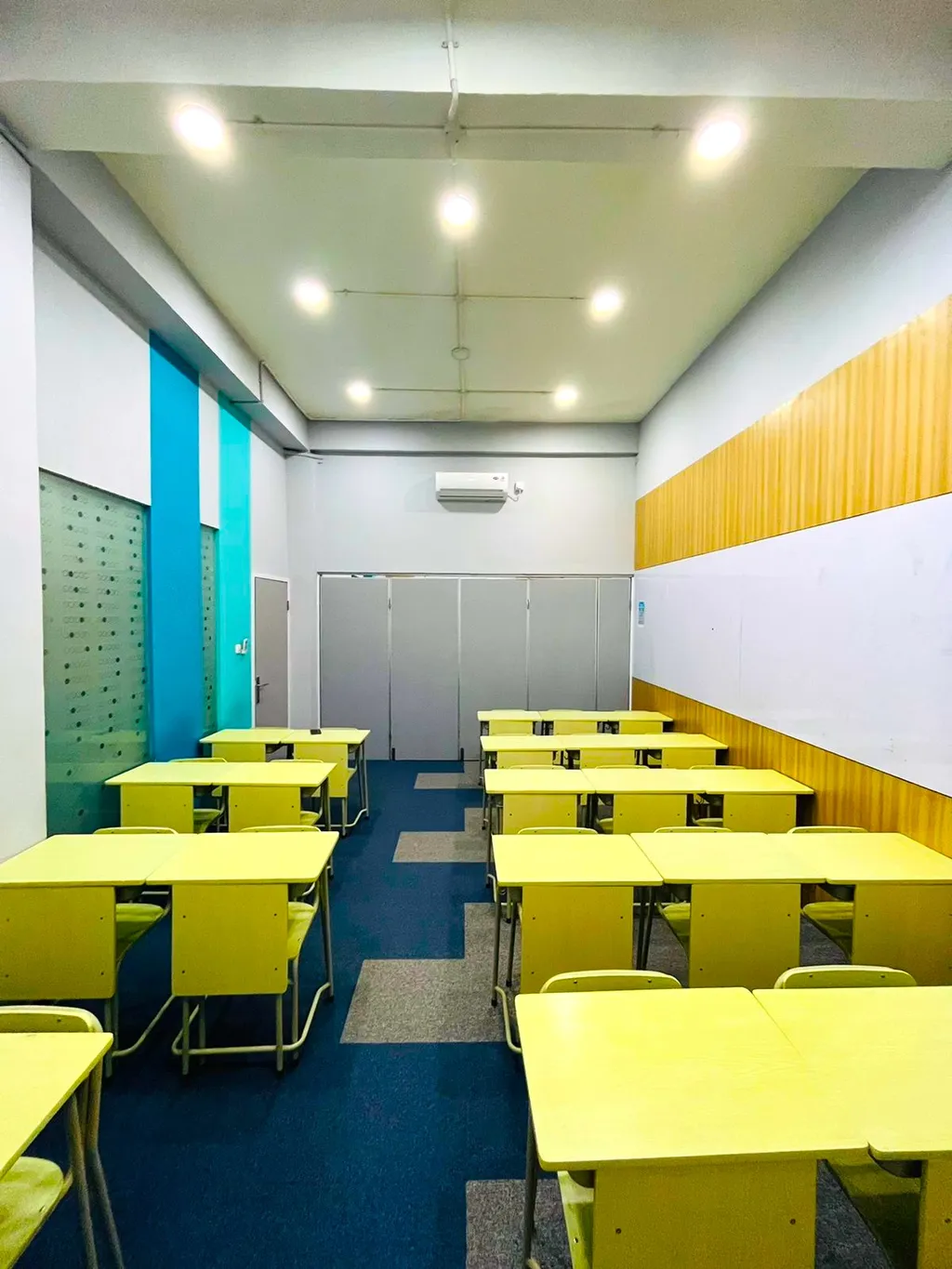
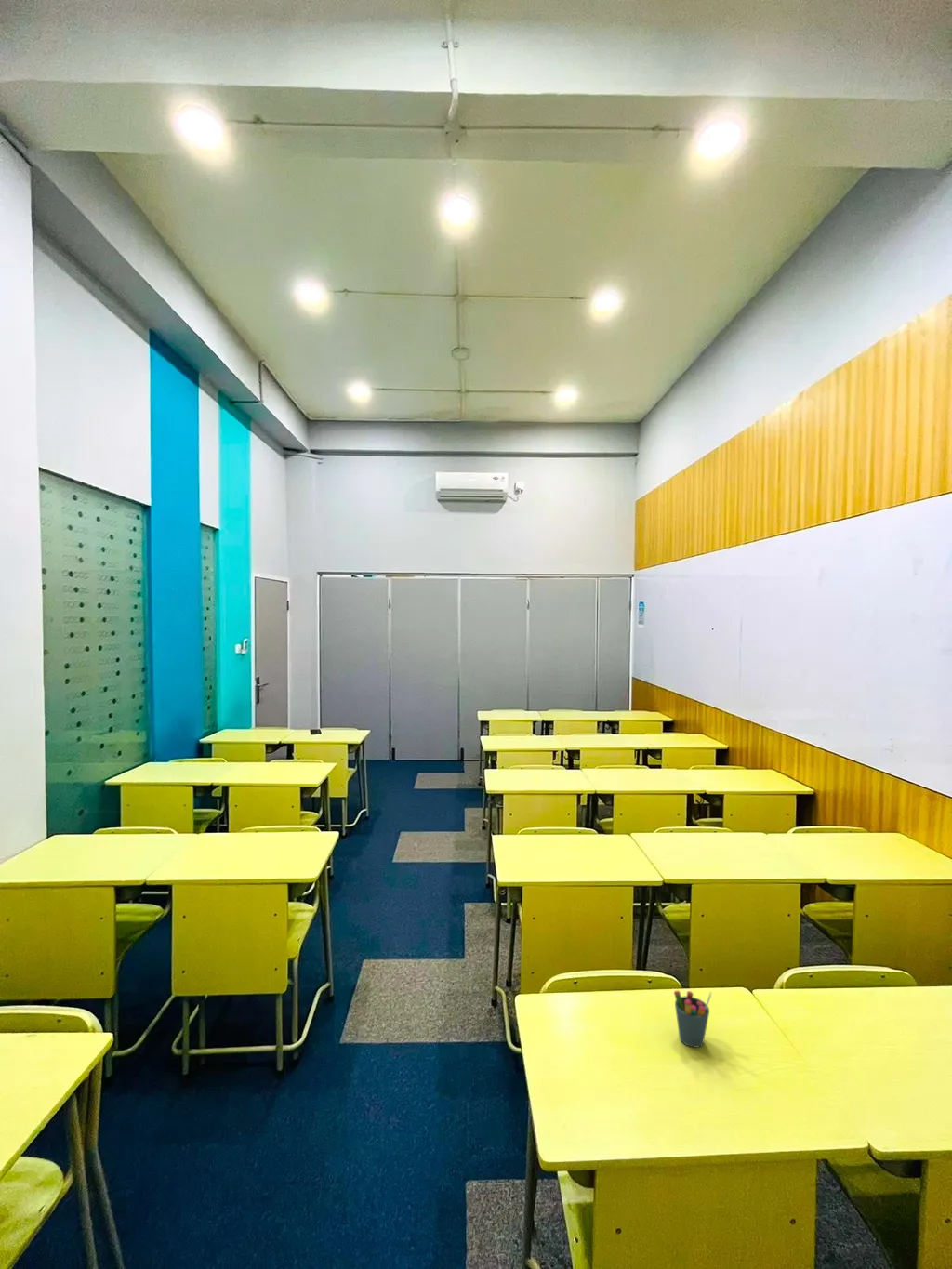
+ pen holder [673,990,712,1049]
